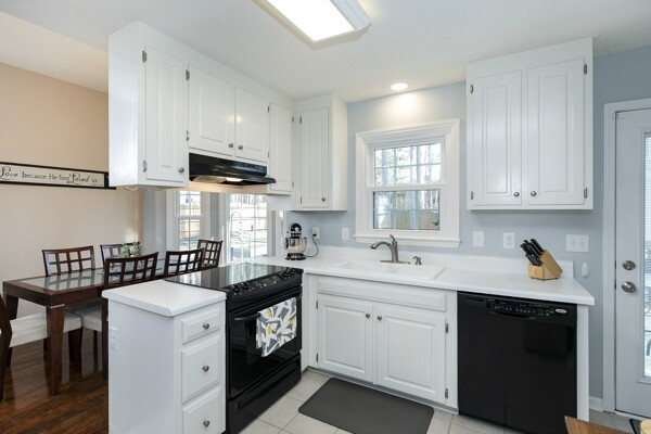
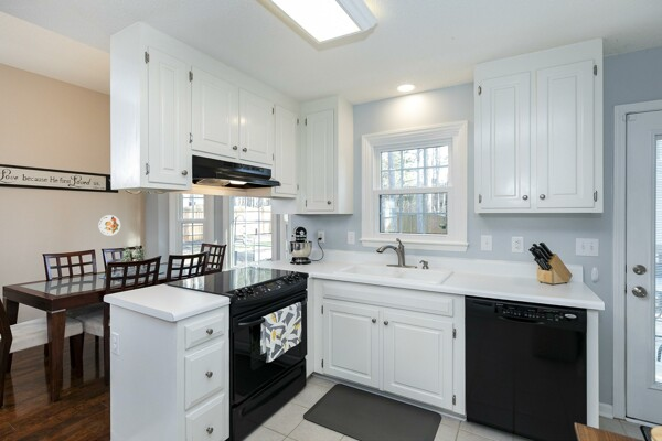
+ decorative plate [98,214,121,237]
